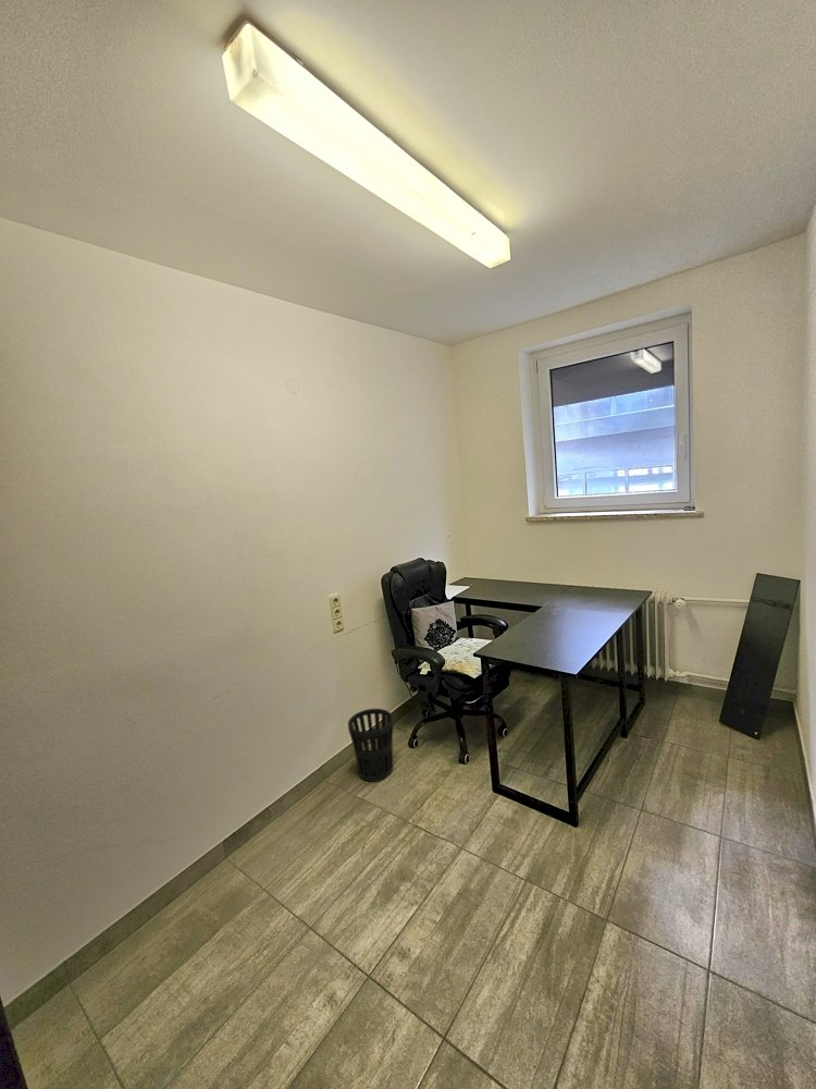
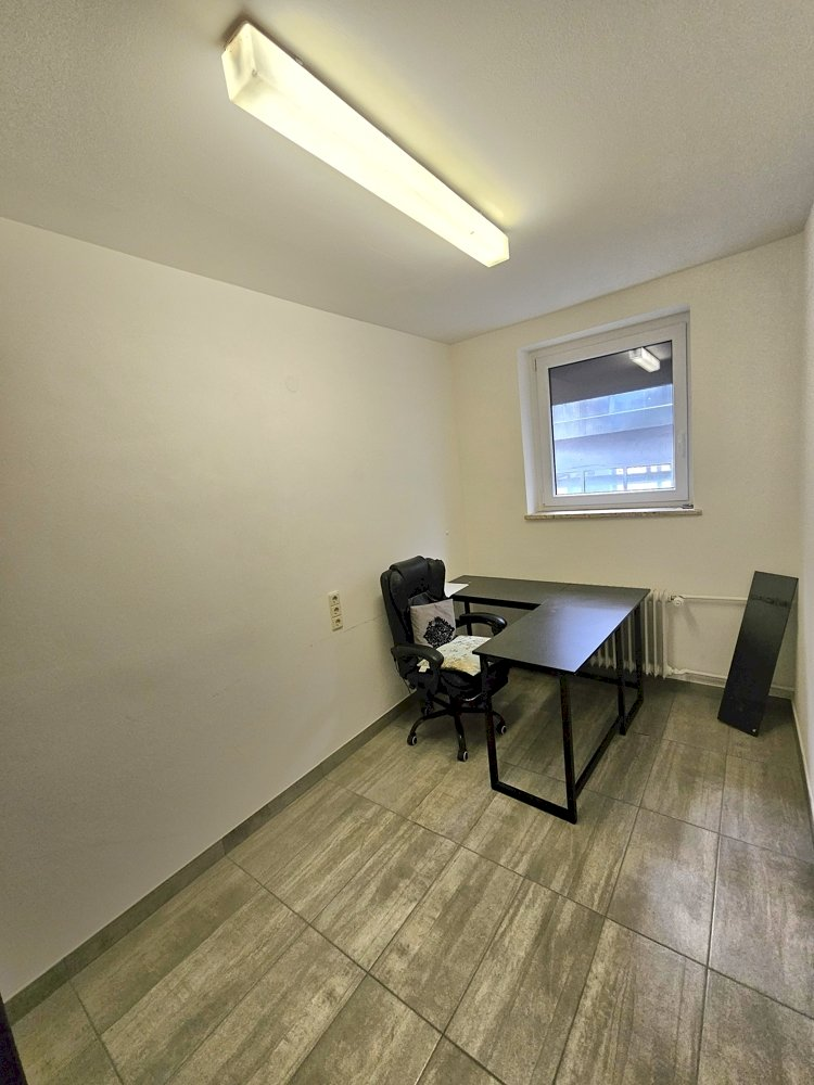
- wastebasket [347,708,395,783]
